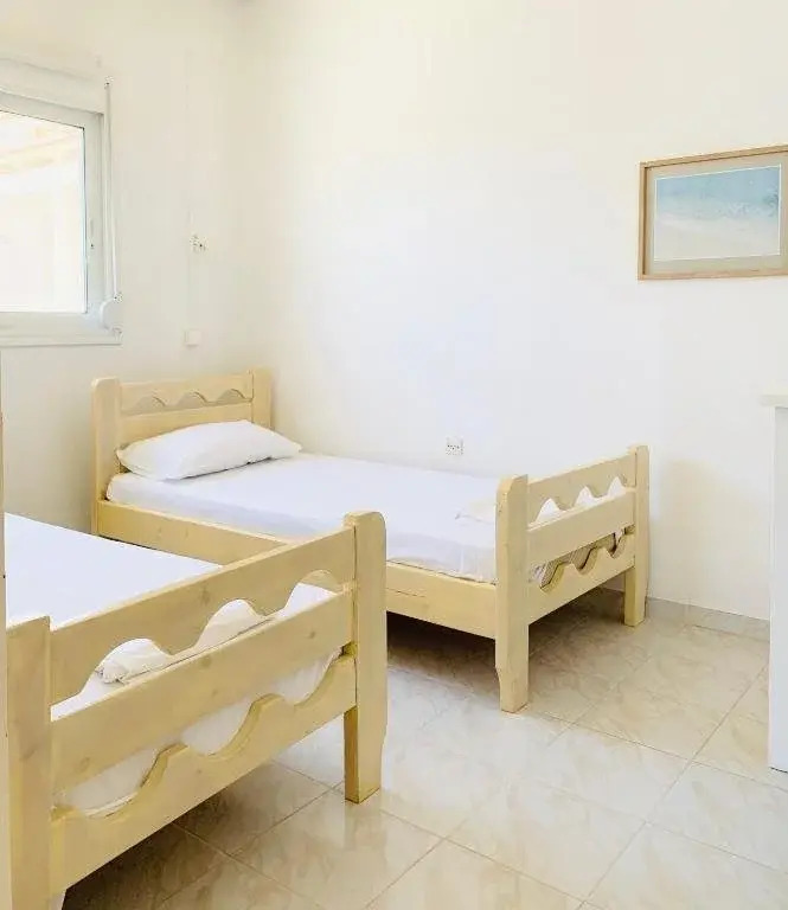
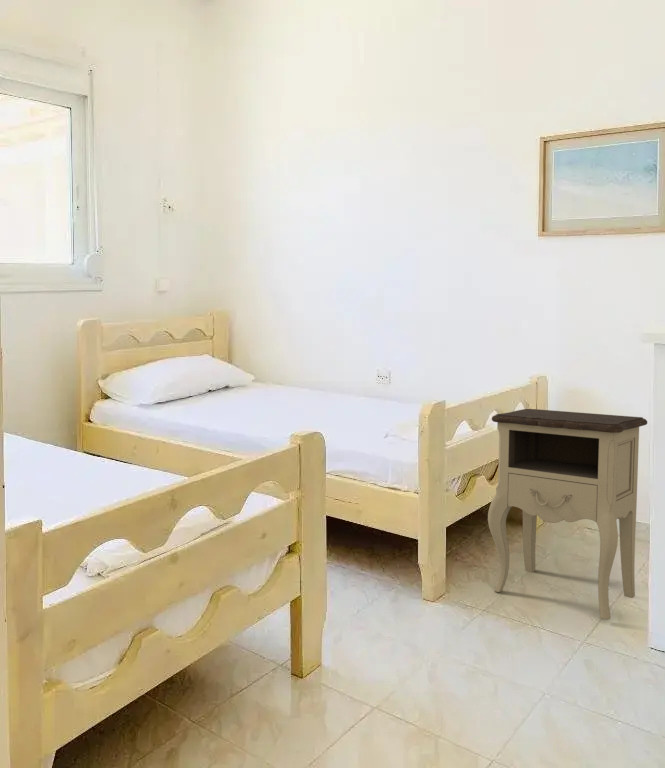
+ nightstand [487,408,648,621]
